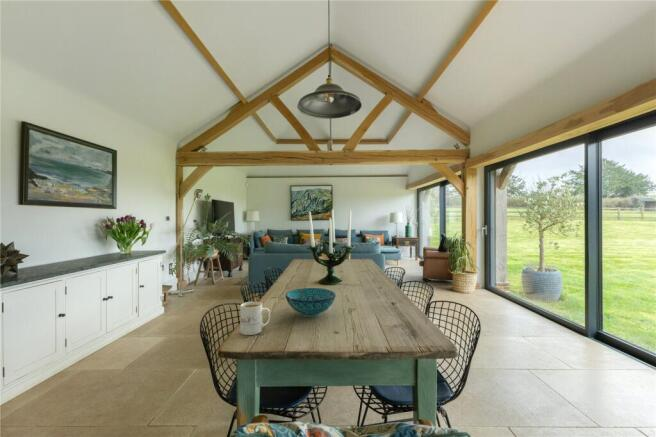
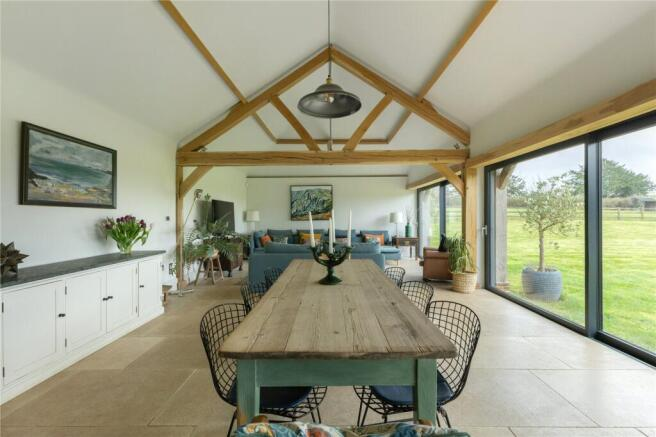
- bowl [285,287,337,318]
- mug [239,301,271,336]
